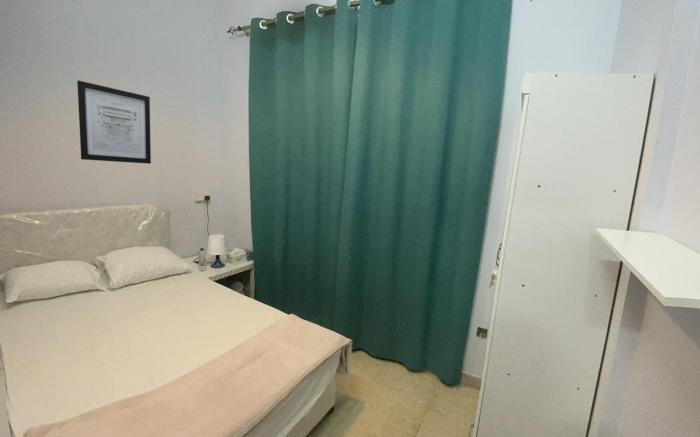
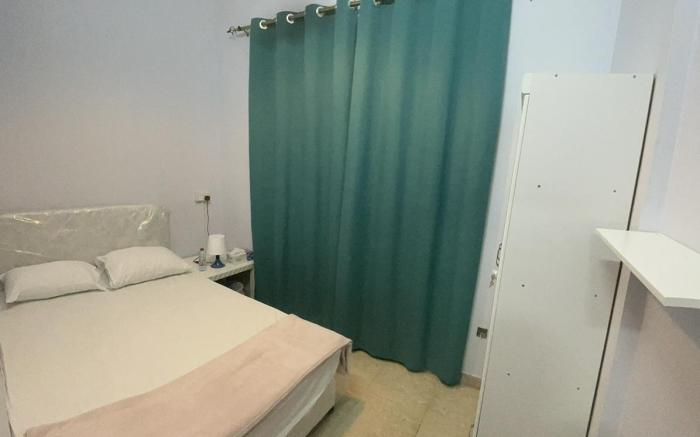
- wall art [76,79,152,165]
